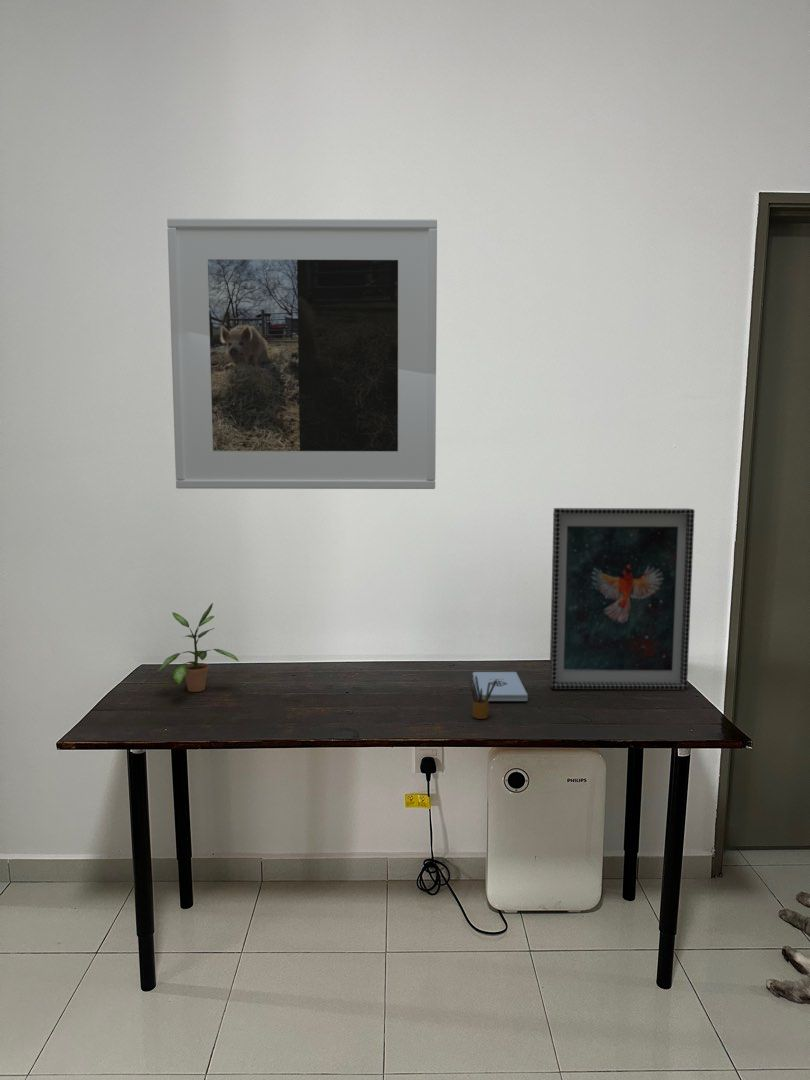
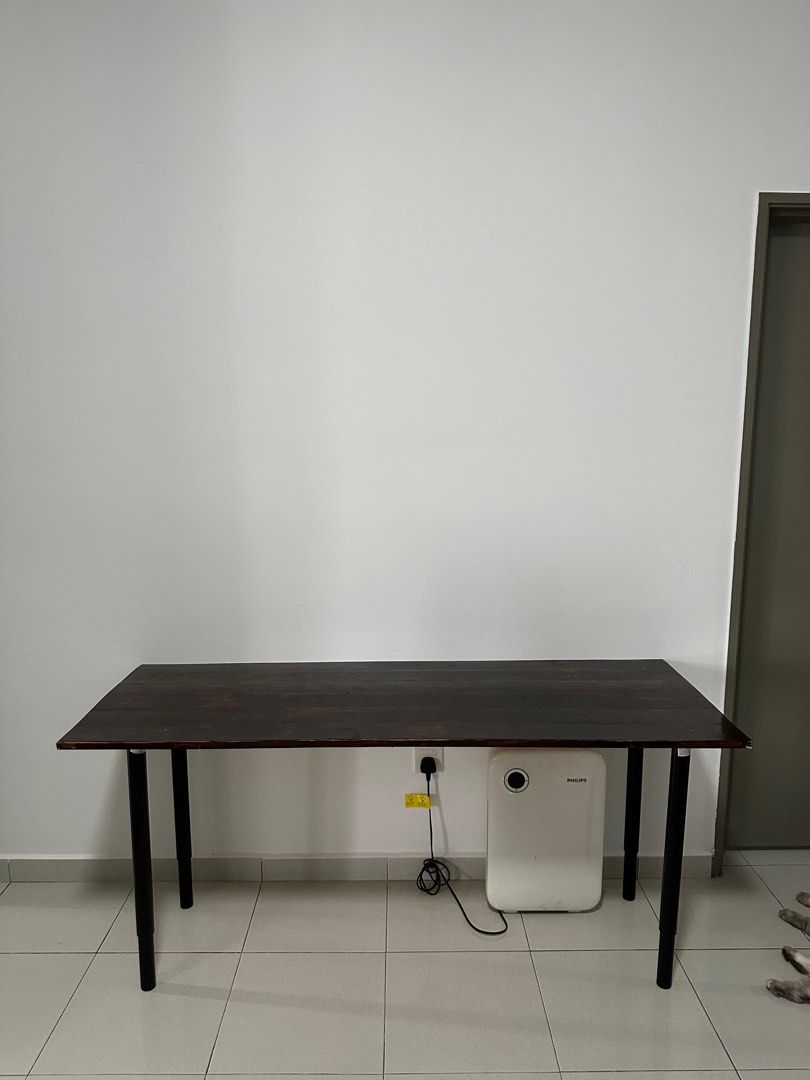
- picture frame [549,507,696,691]
- notepad [472,671,529,702]
- pencil box [466,676,497,720]
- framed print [166,218,438,490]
- potted plant [157,602,239,693]
